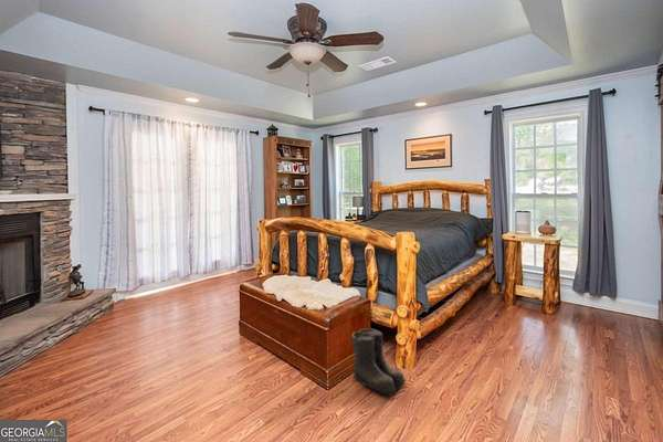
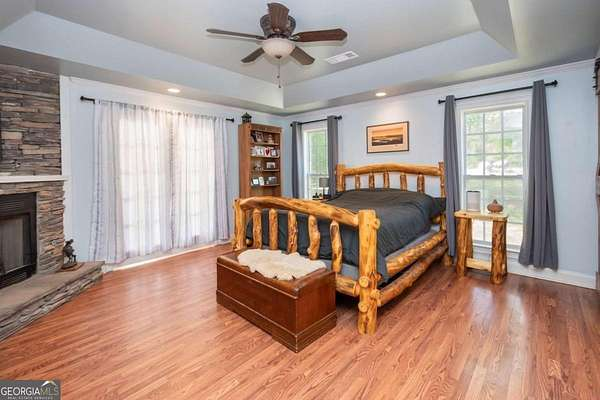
- boots [350,327,408,396]
